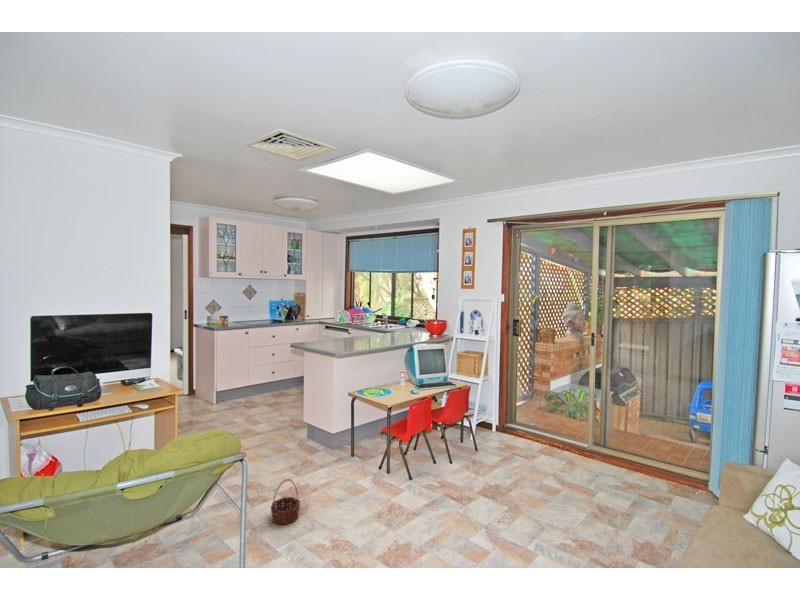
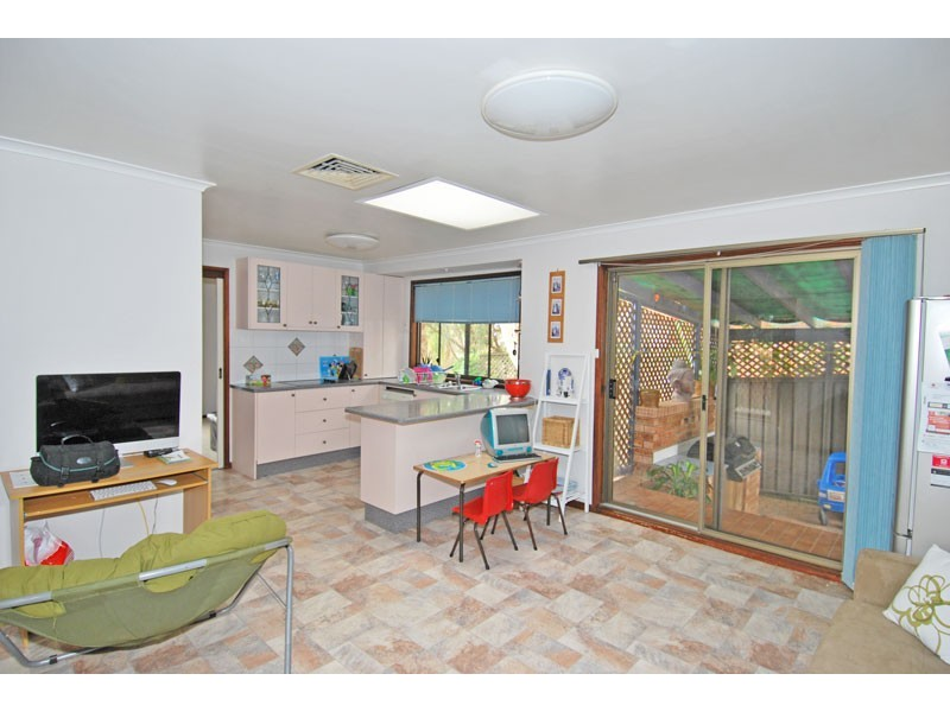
- basket [269,478,301,525]
